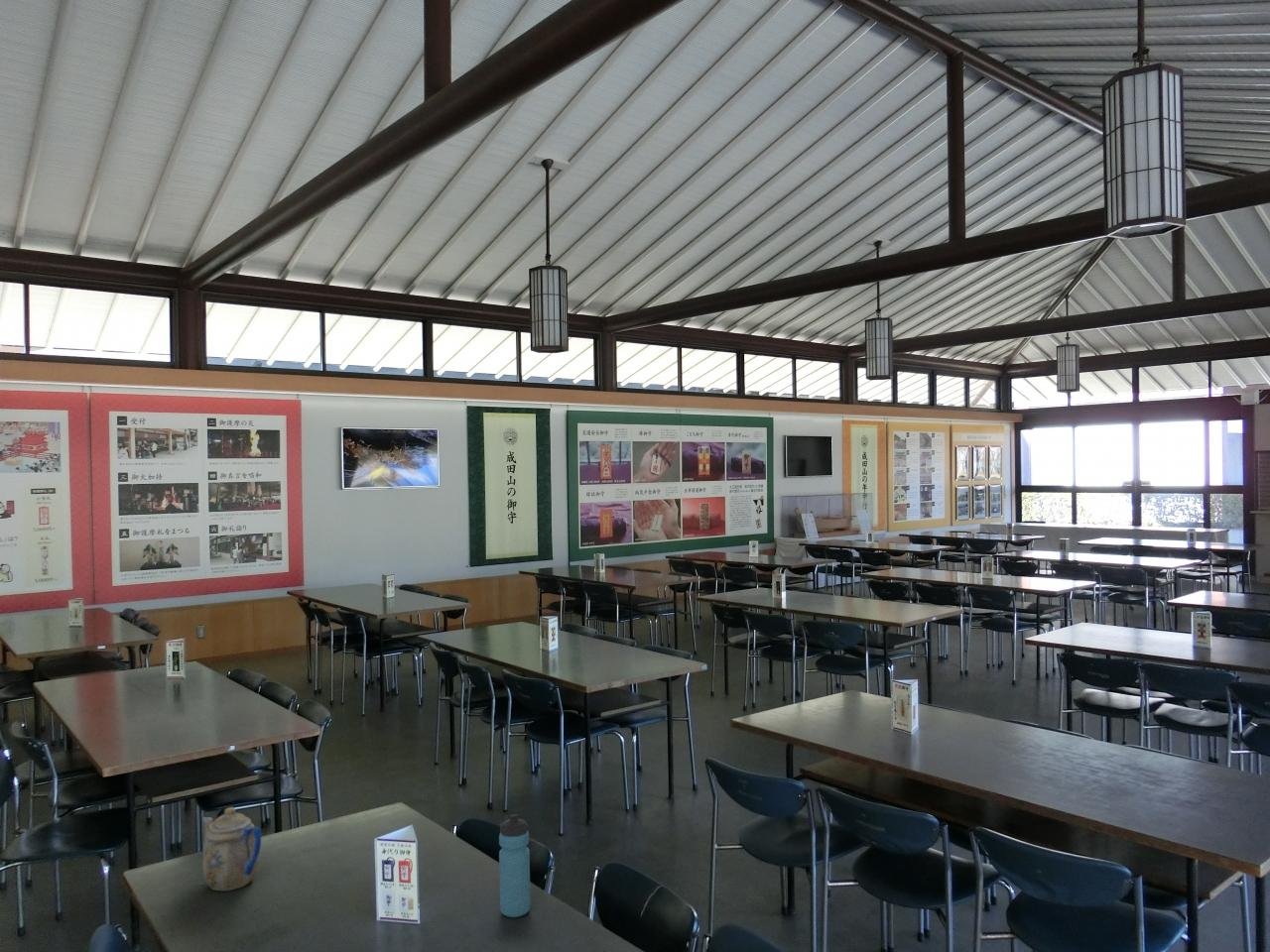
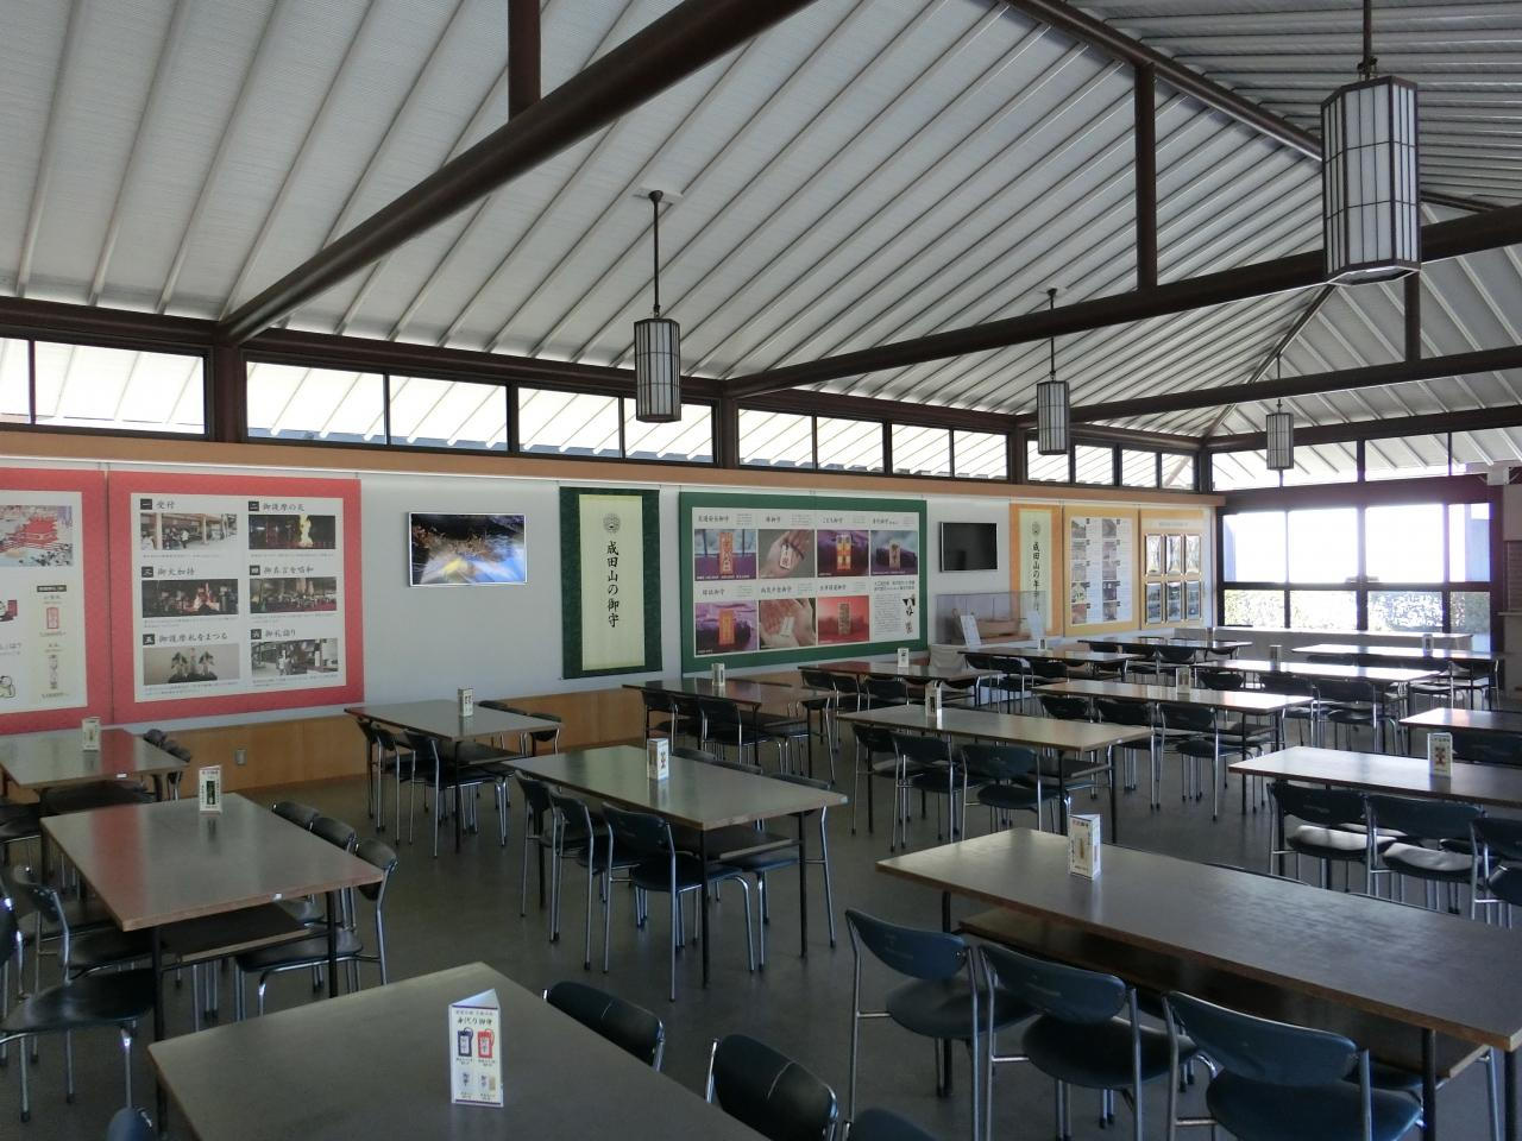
- teapot [201,806,262,892]
- water bottle [498,813,531,918]
